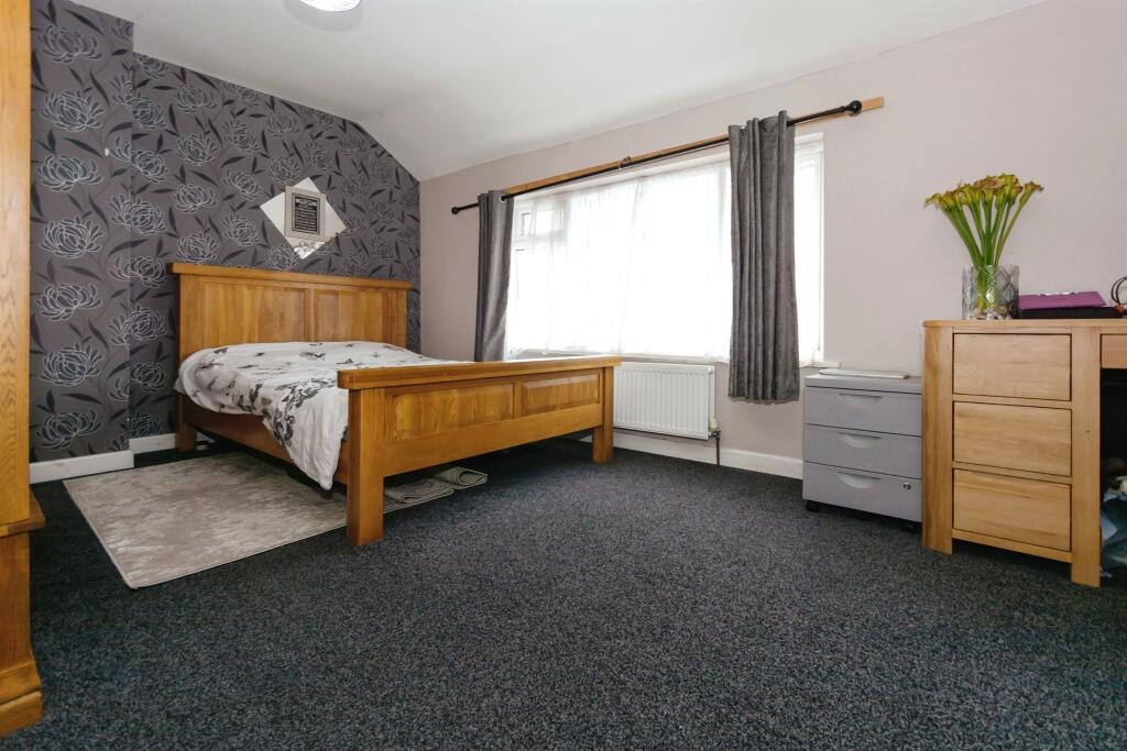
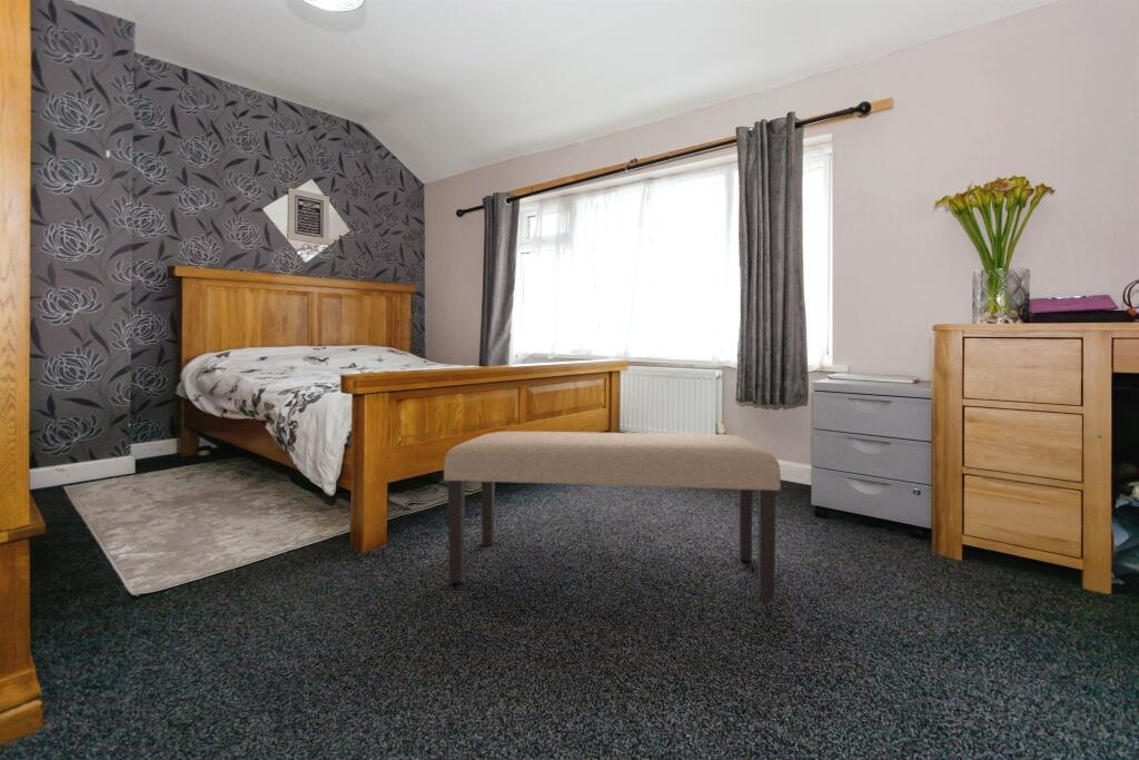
+ bench [443,431,782,603]
